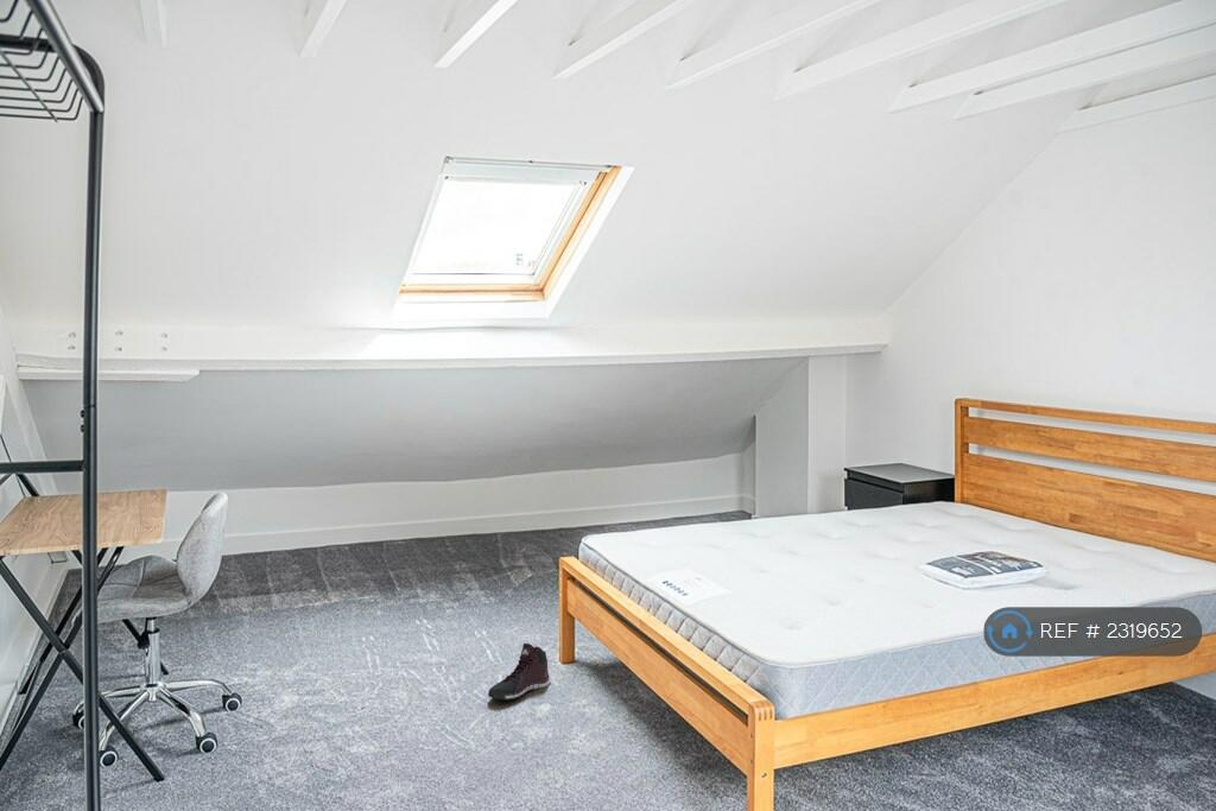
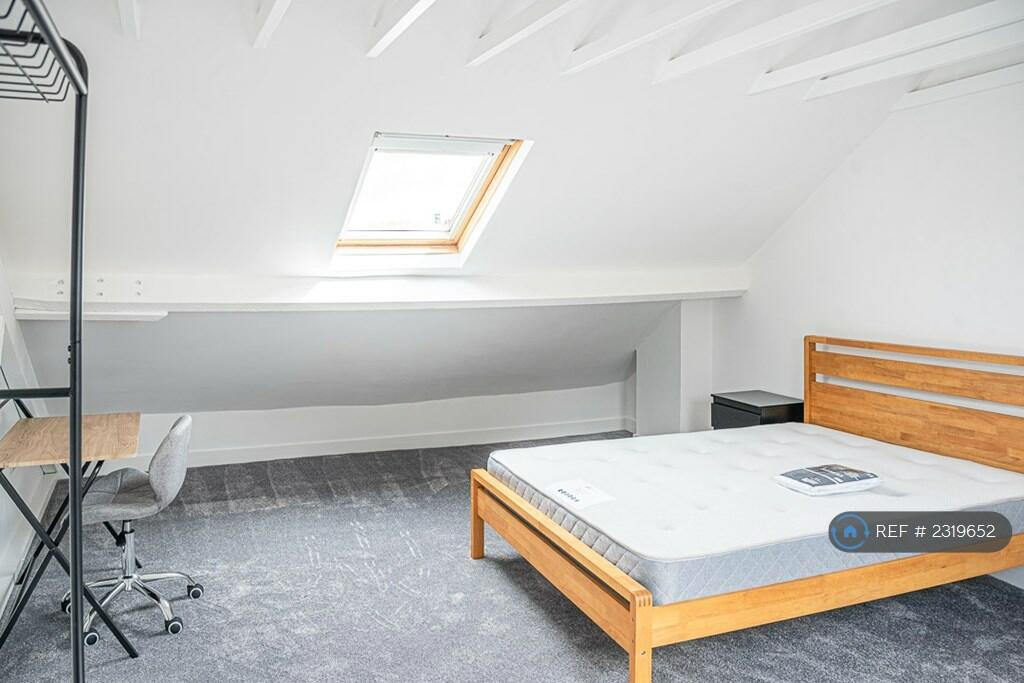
- sneaker [487,642,552,701]
